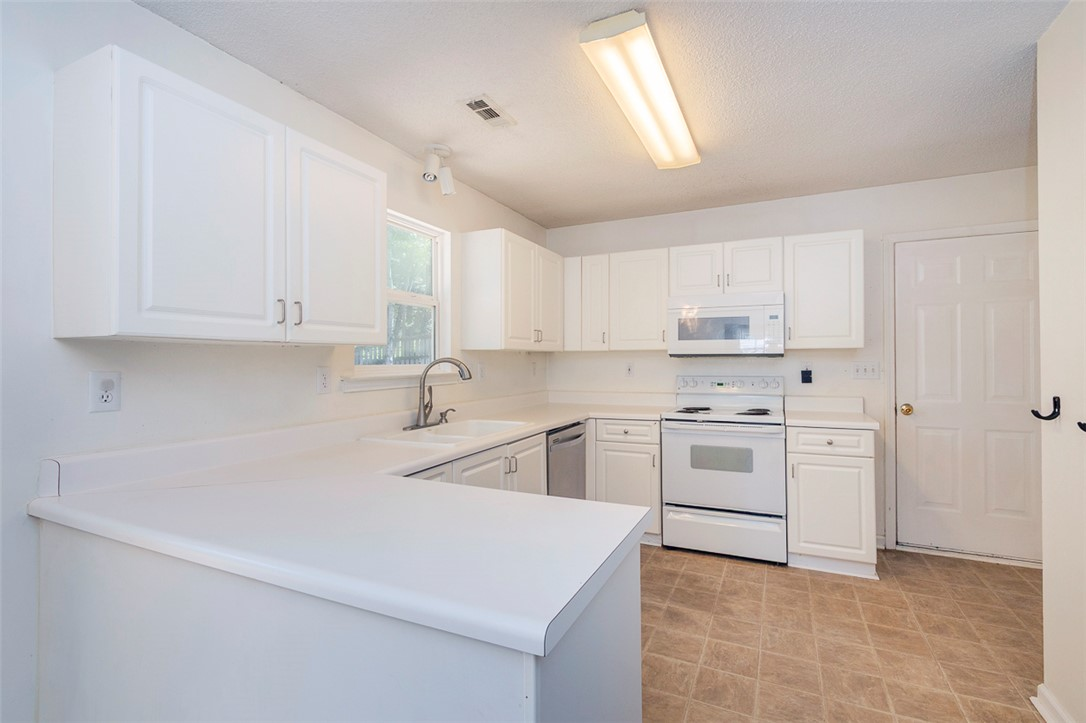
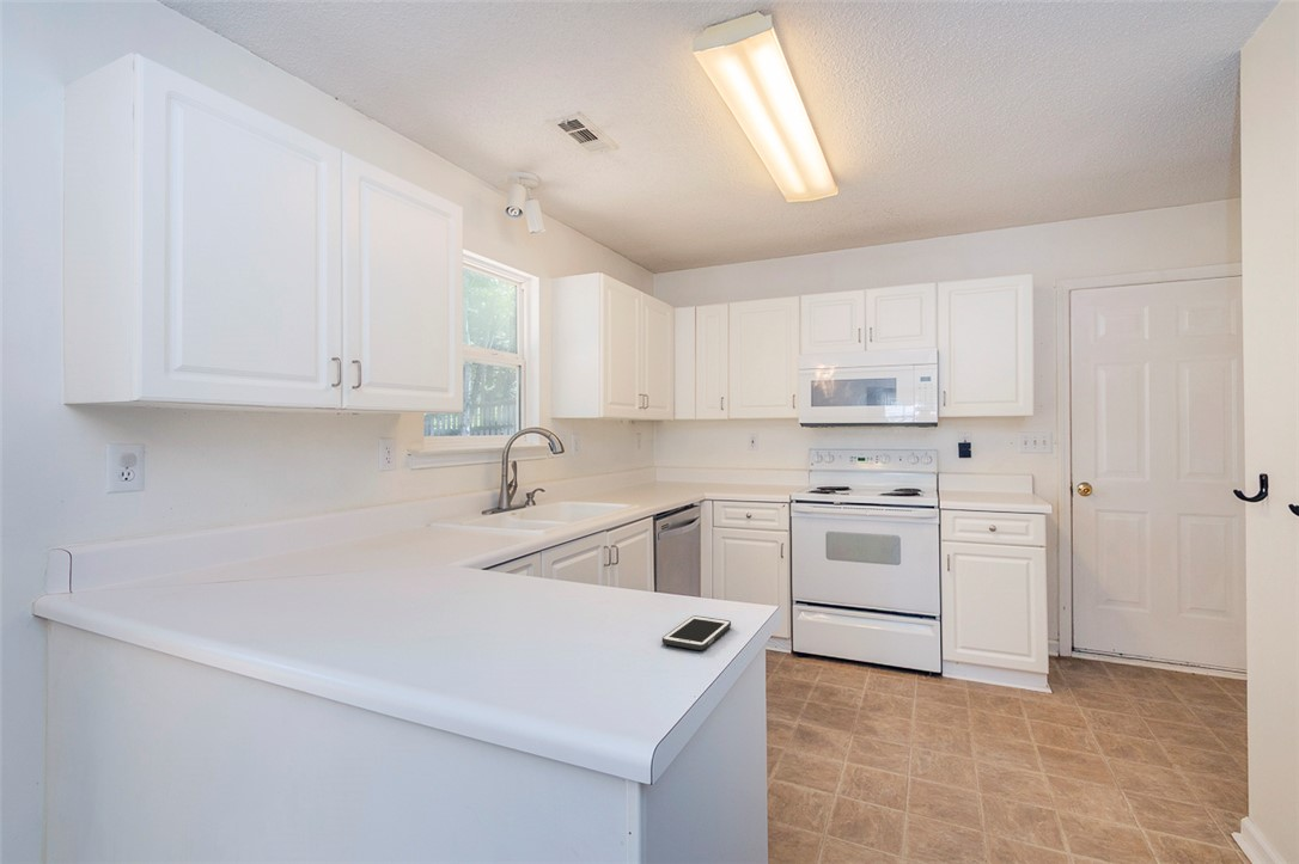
+ cell phone [661,614,732,651]
